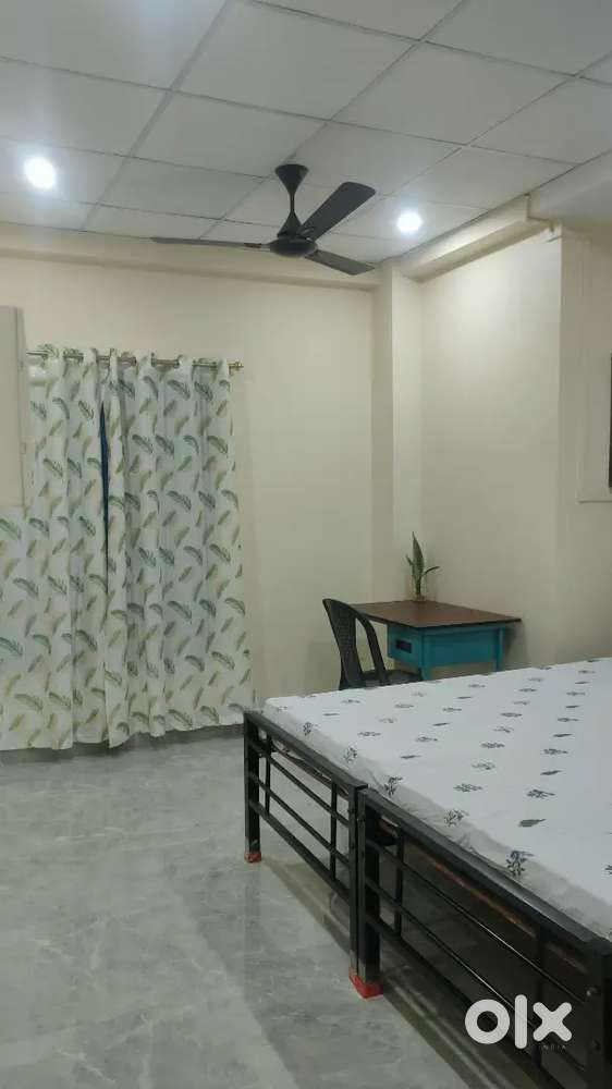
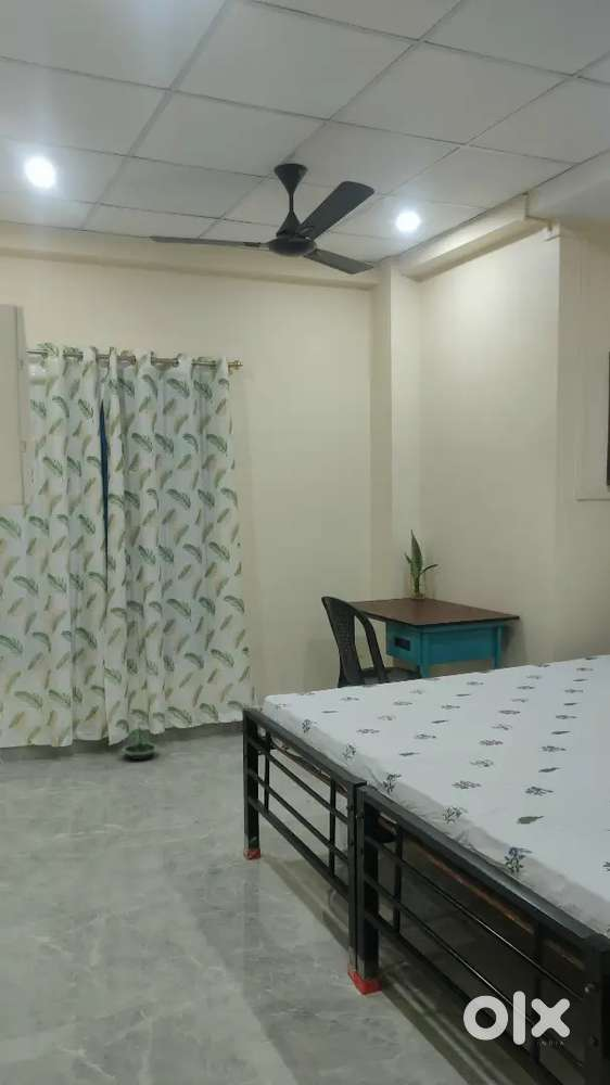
+ terrarium [120,722,160,761]
